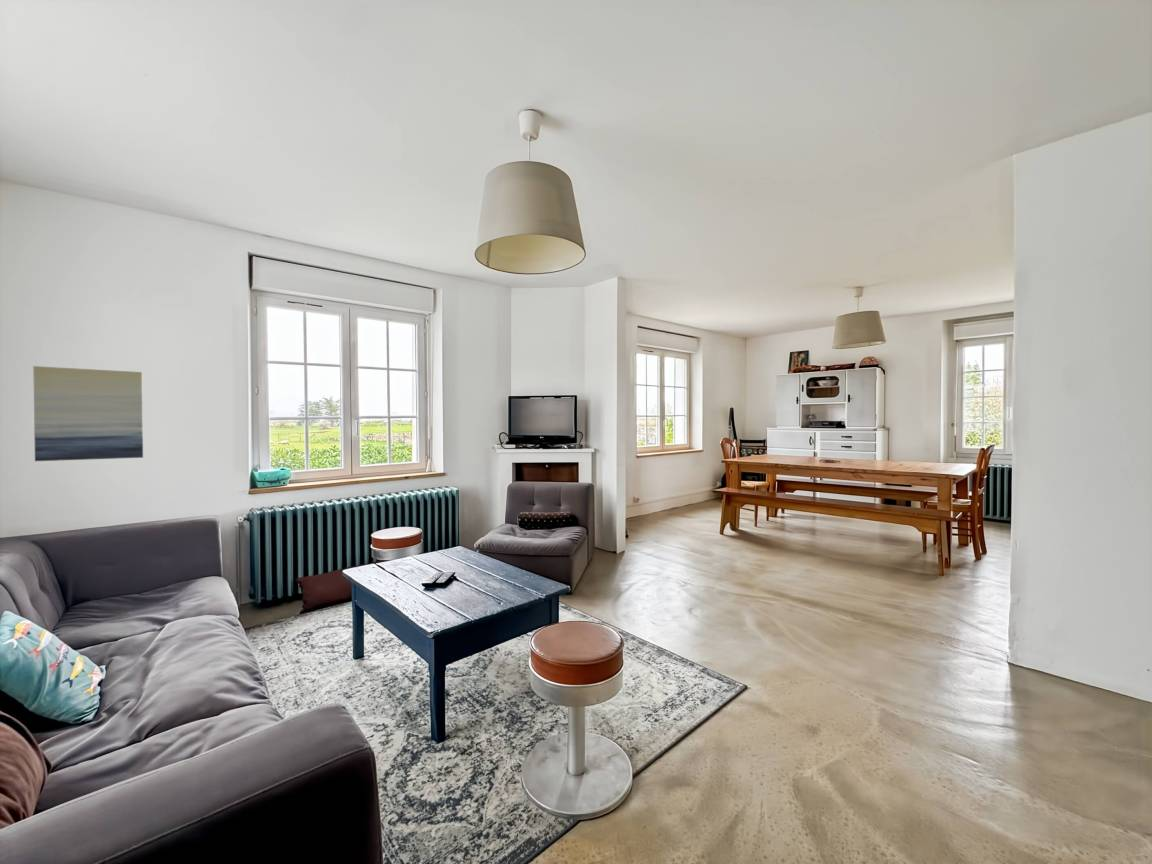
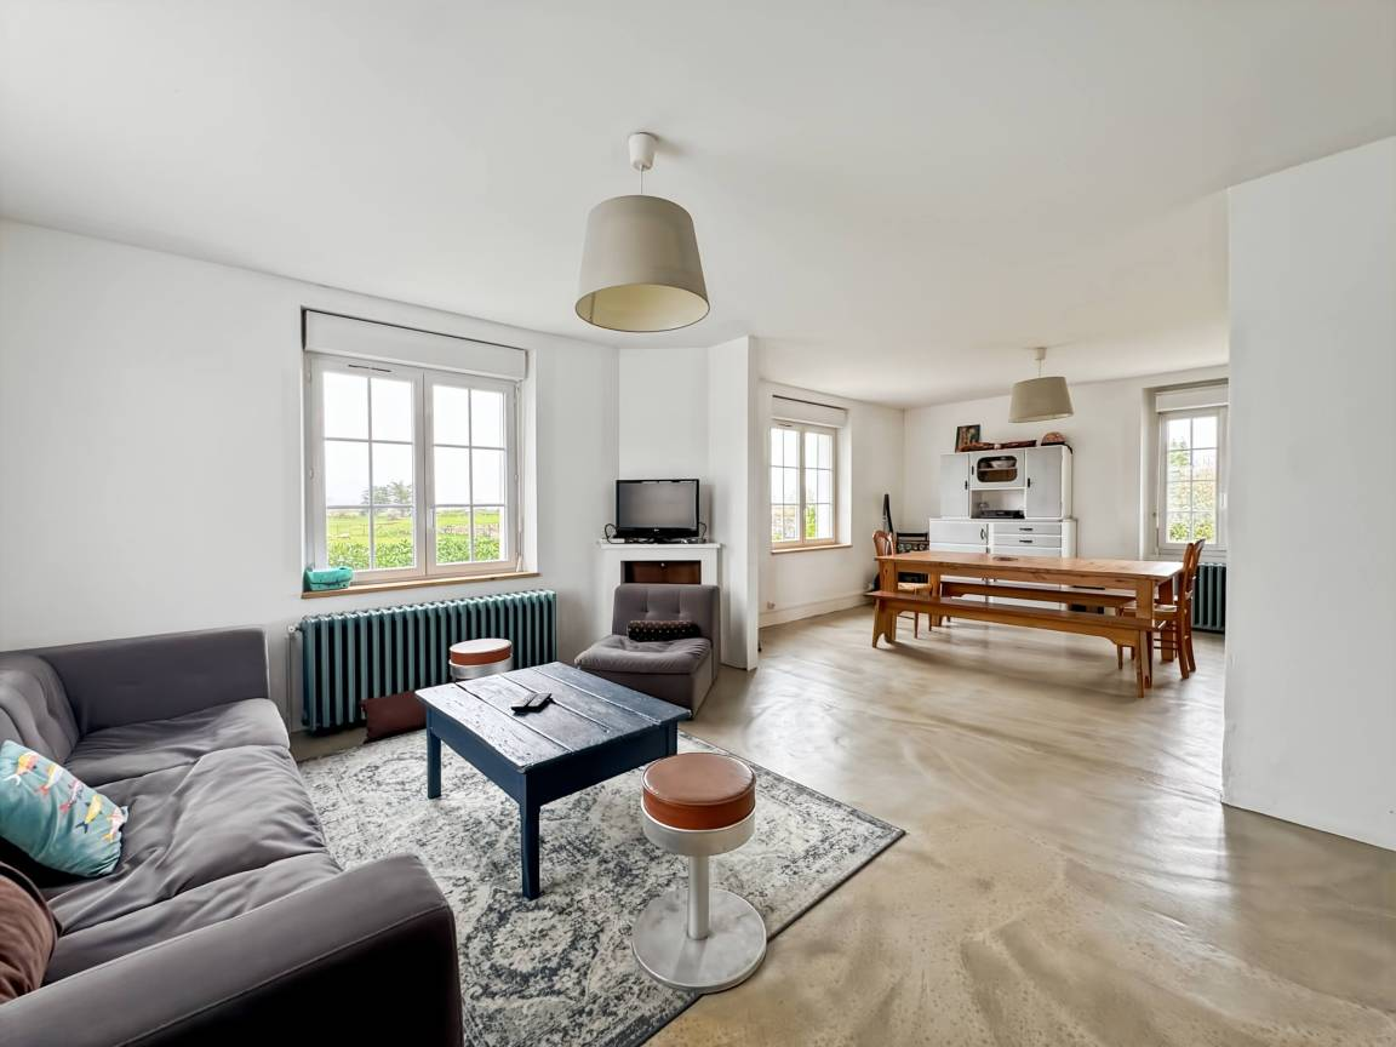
- wall art [32,365,144,462]
